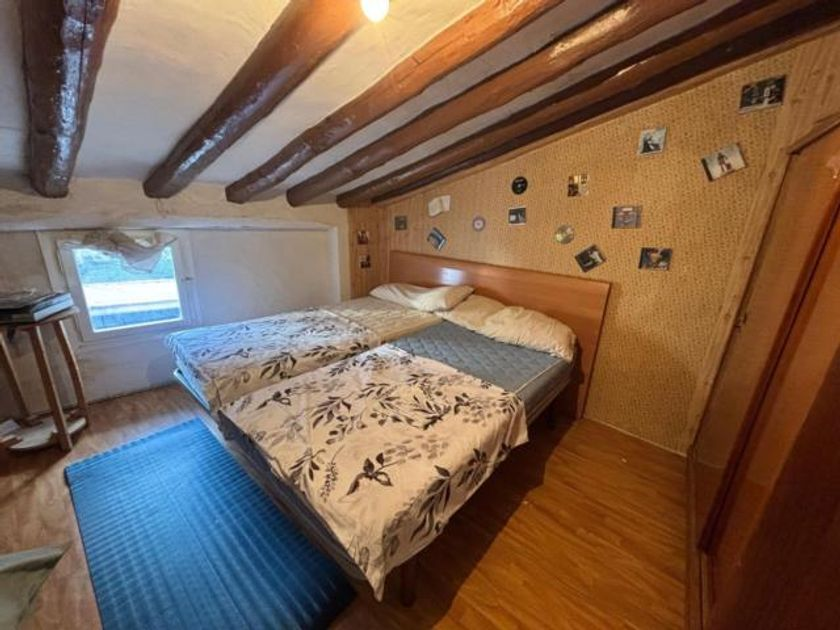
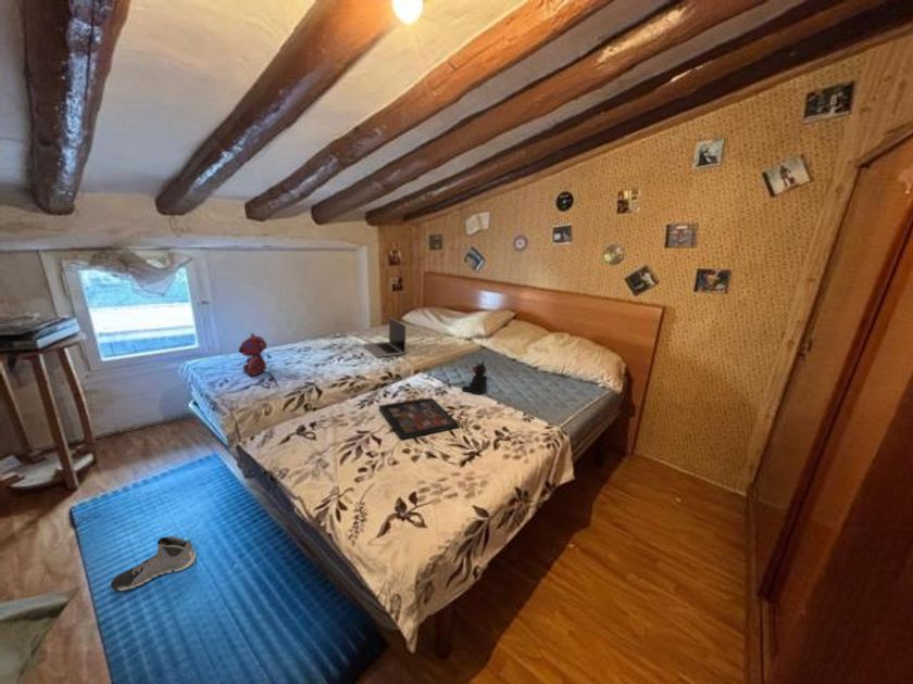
+ decorative tray [378,396,461,441]
+ sneaker [110,535,197,592]
+ teddy bear [461,359,489,395]
+ laptop [363,316,408,358]
+ teddy bear [238,332,268,377]
